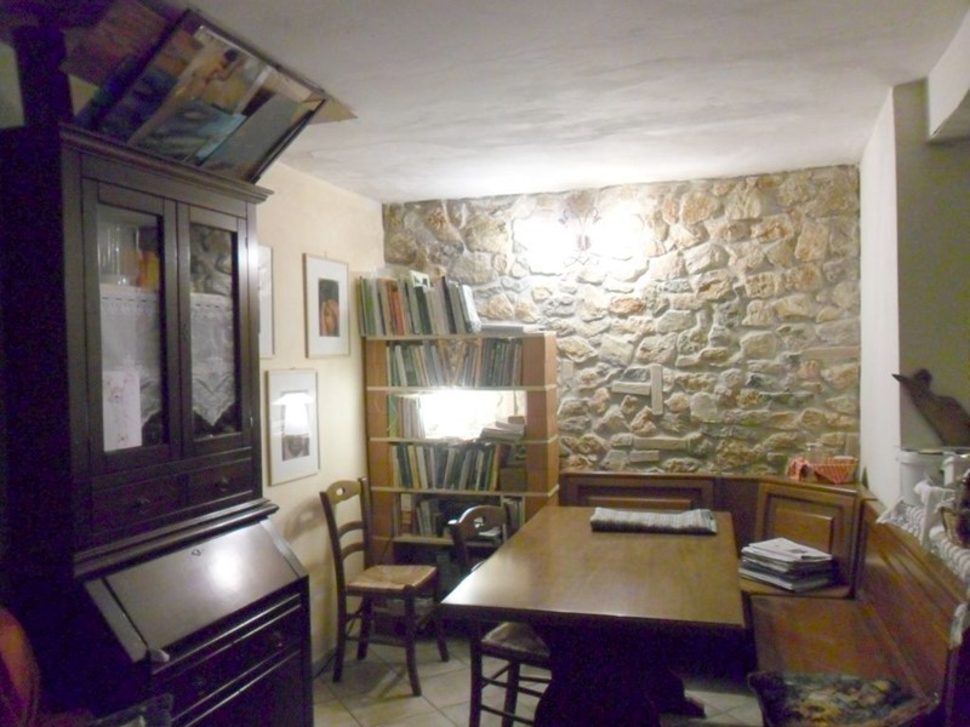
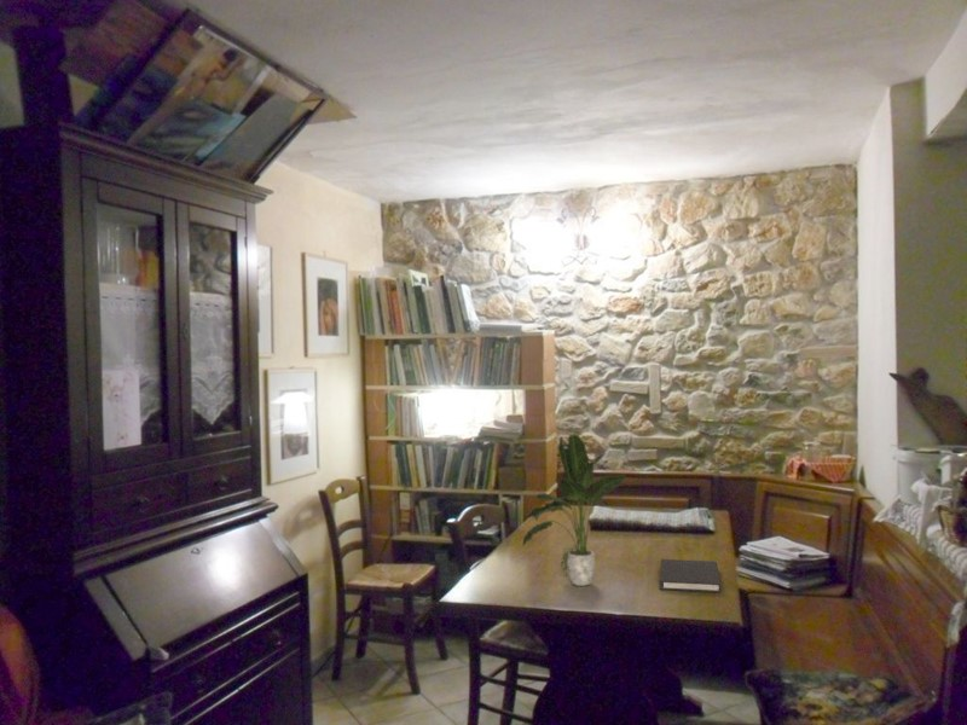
+ potted plant [521,433,627,587]
+ diary [659,558,722,593]
